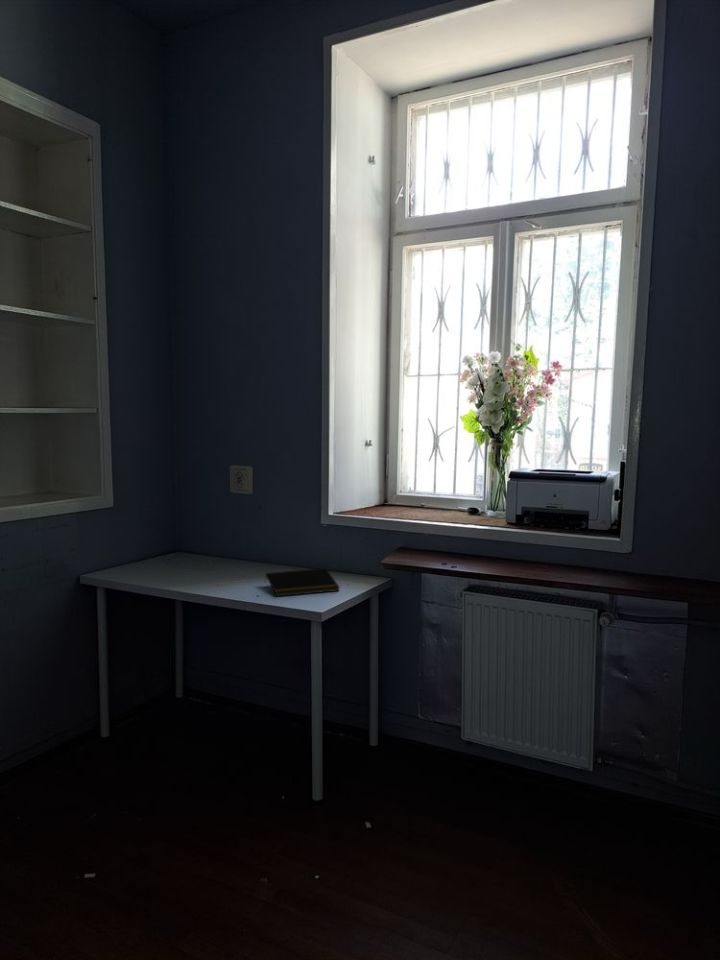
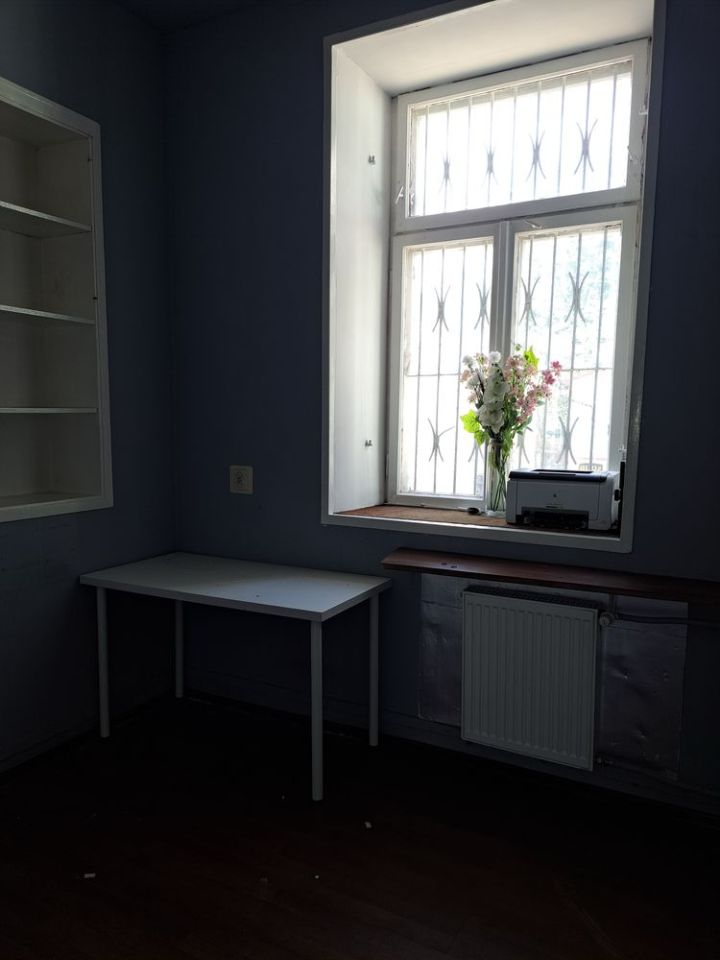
- notepad [264,567,341,598]
